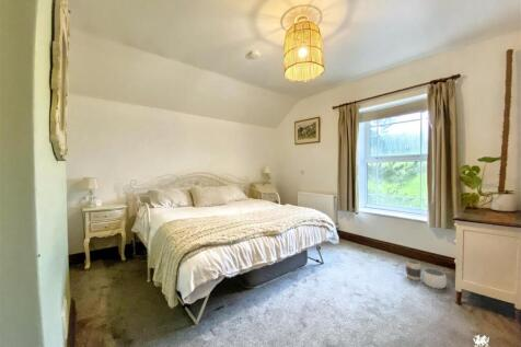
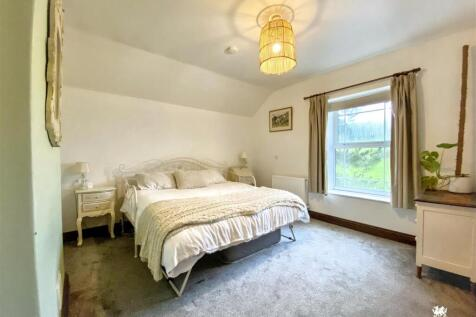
- waste basket [405,258,448,290]
